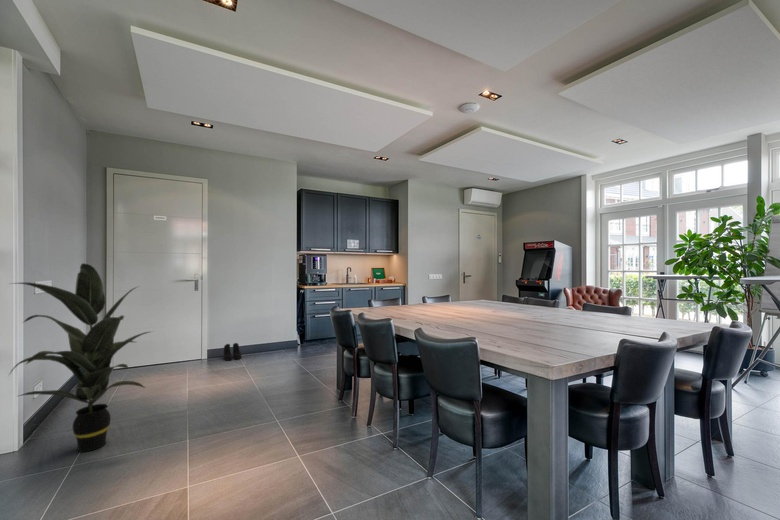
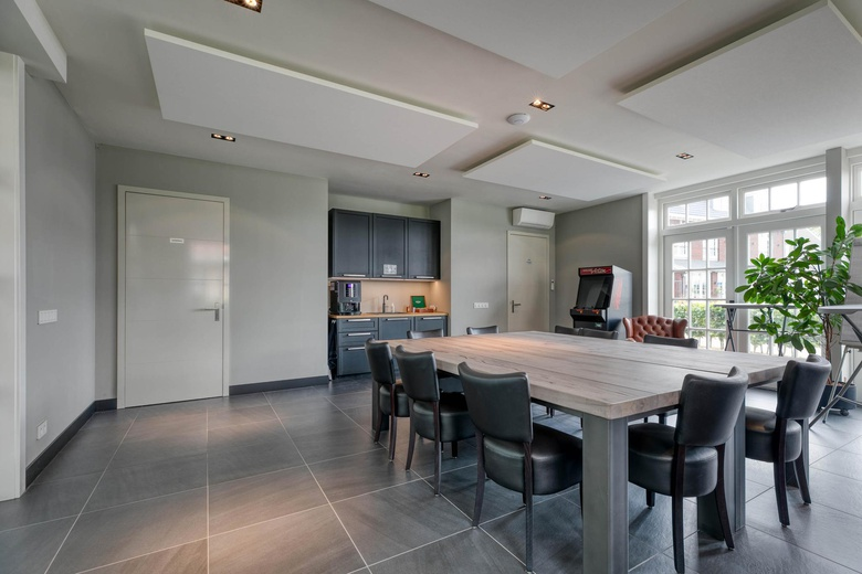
- boots [223,342,242,362]
- indoor plant [7,262,154,453]
